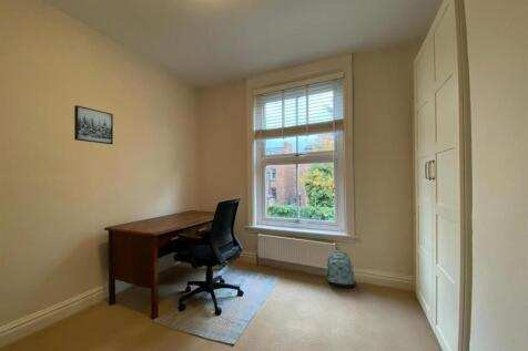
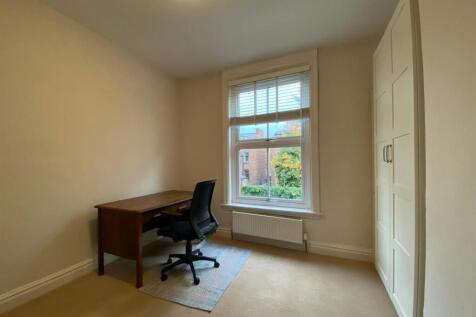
- backpack [325,249,357,289]
- wall art [73,104,114,145]
